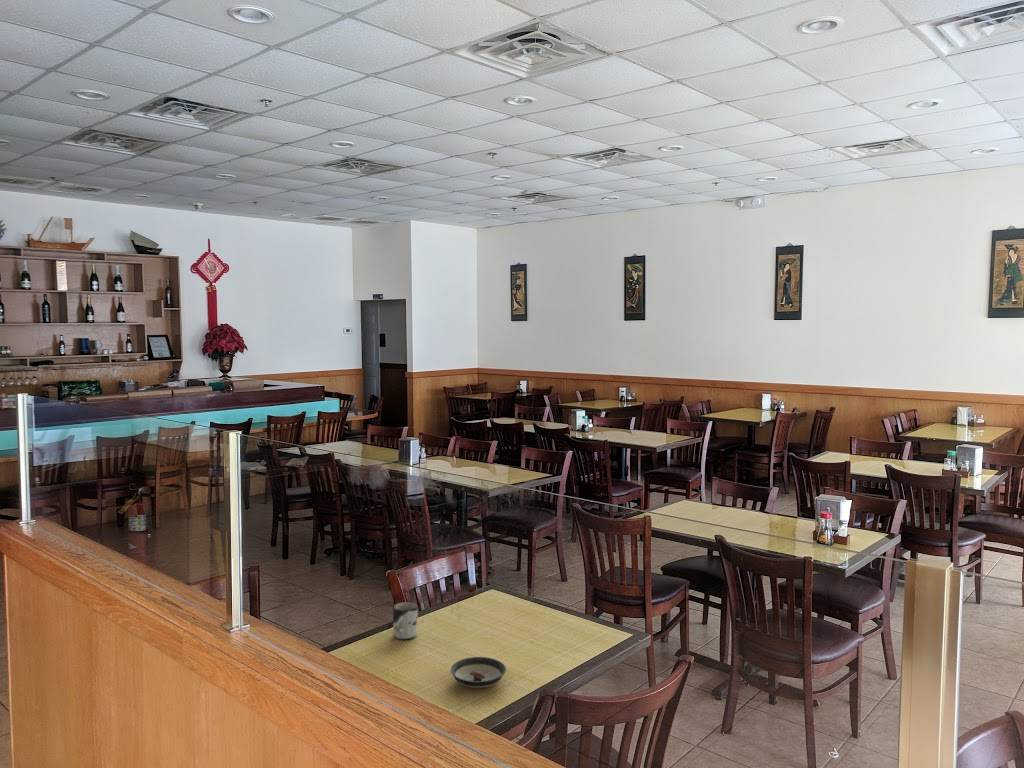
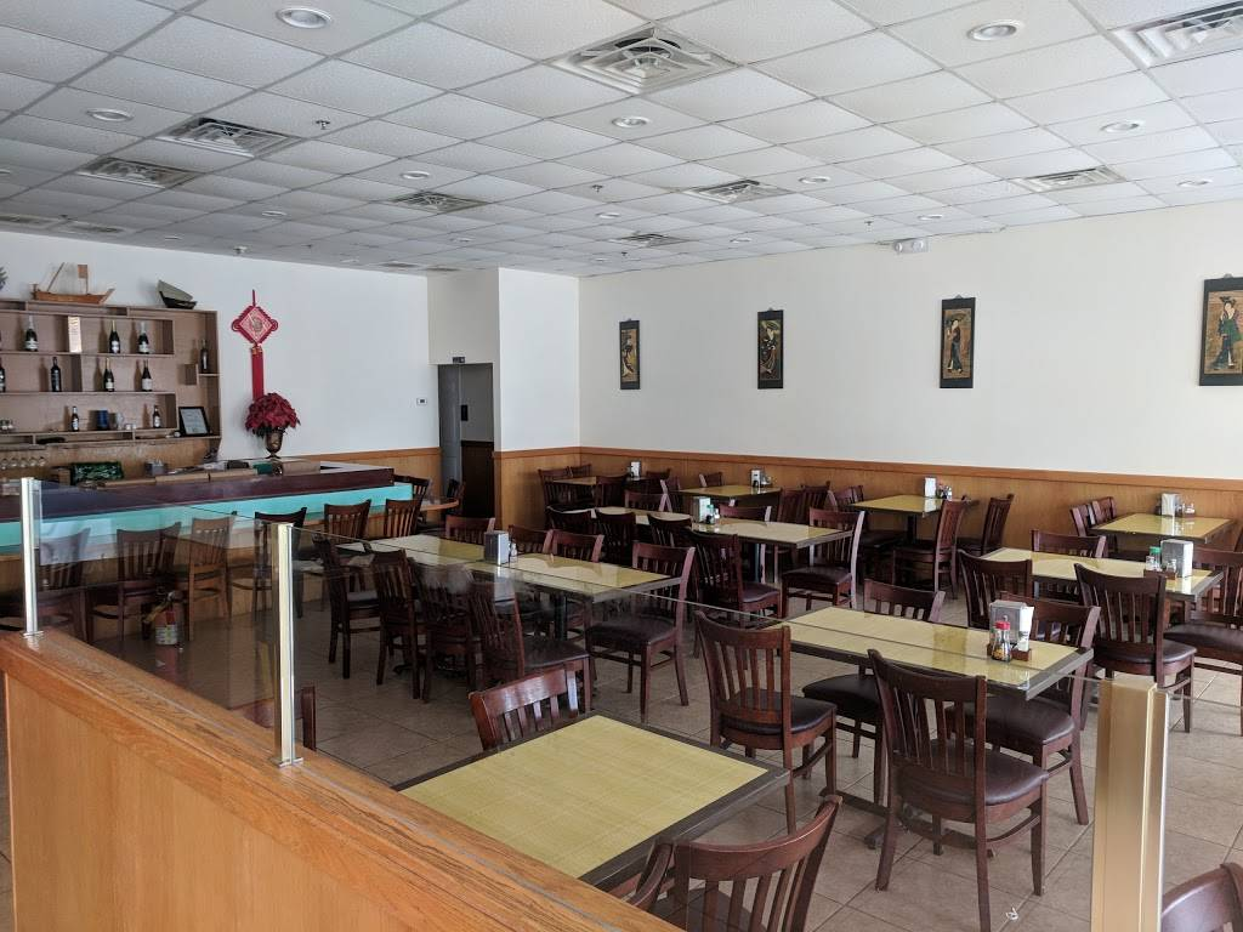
- cup [392,601,419,641]
- saucer [450,656,507,689]
